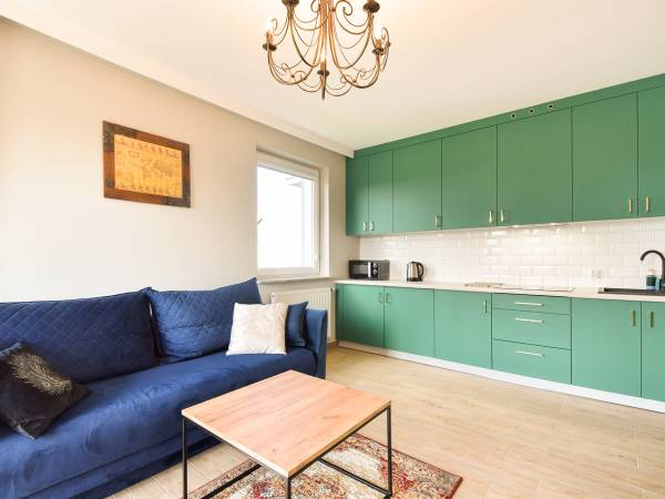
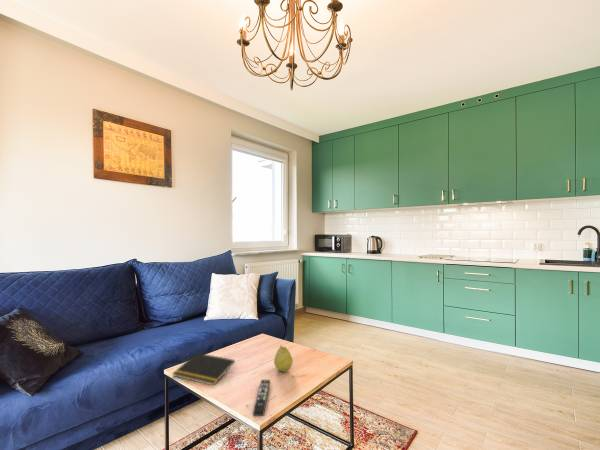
+ remote control [252,379,271,417]
+ fruit [273,344,294,373]
+ notepad [172,352,236,386]
